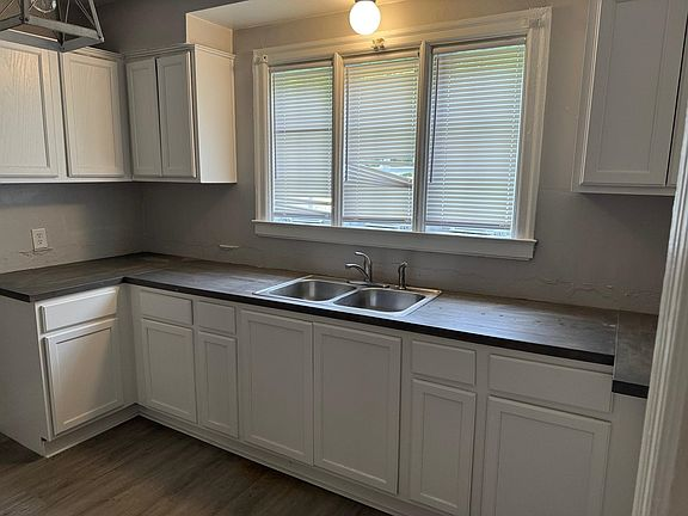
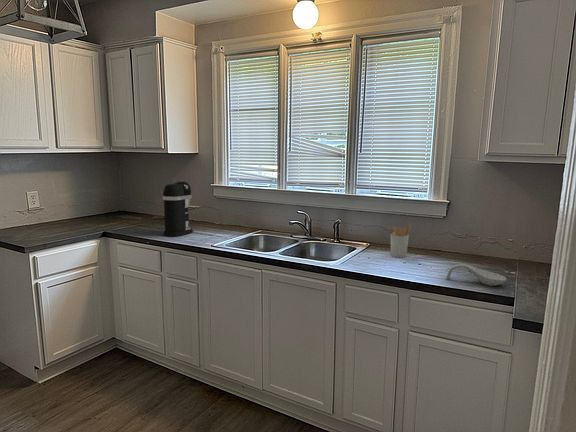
+ coffee maker [162,180,194,237]
+ spoon rest [446,263,507,287]
+ utensil holder [386,223,412,259]
